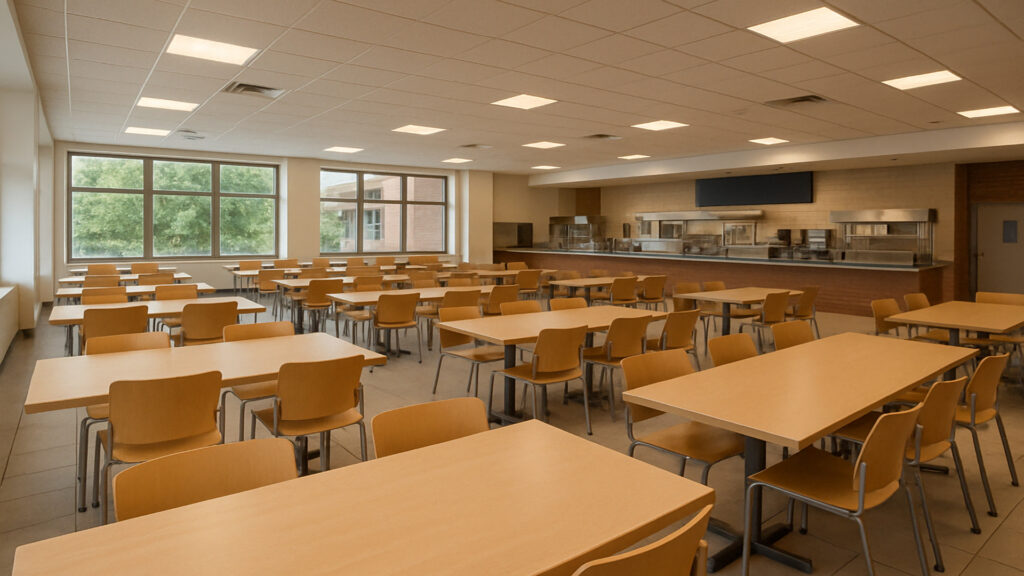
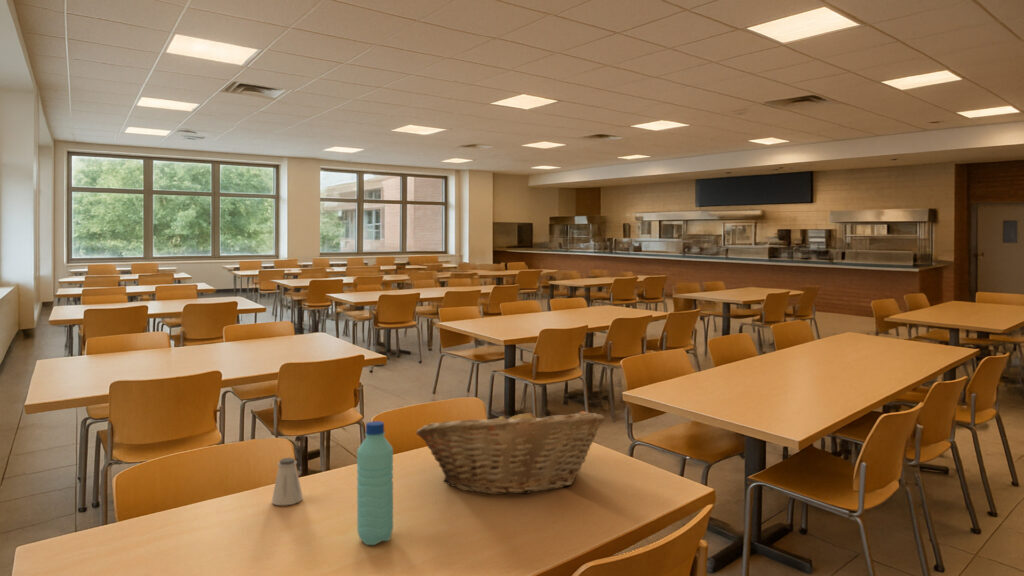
+ water bottle [356,420,394,546]
+ saltshaker [271,457,304,506]
+ fruit basket [415,406,605,496]
